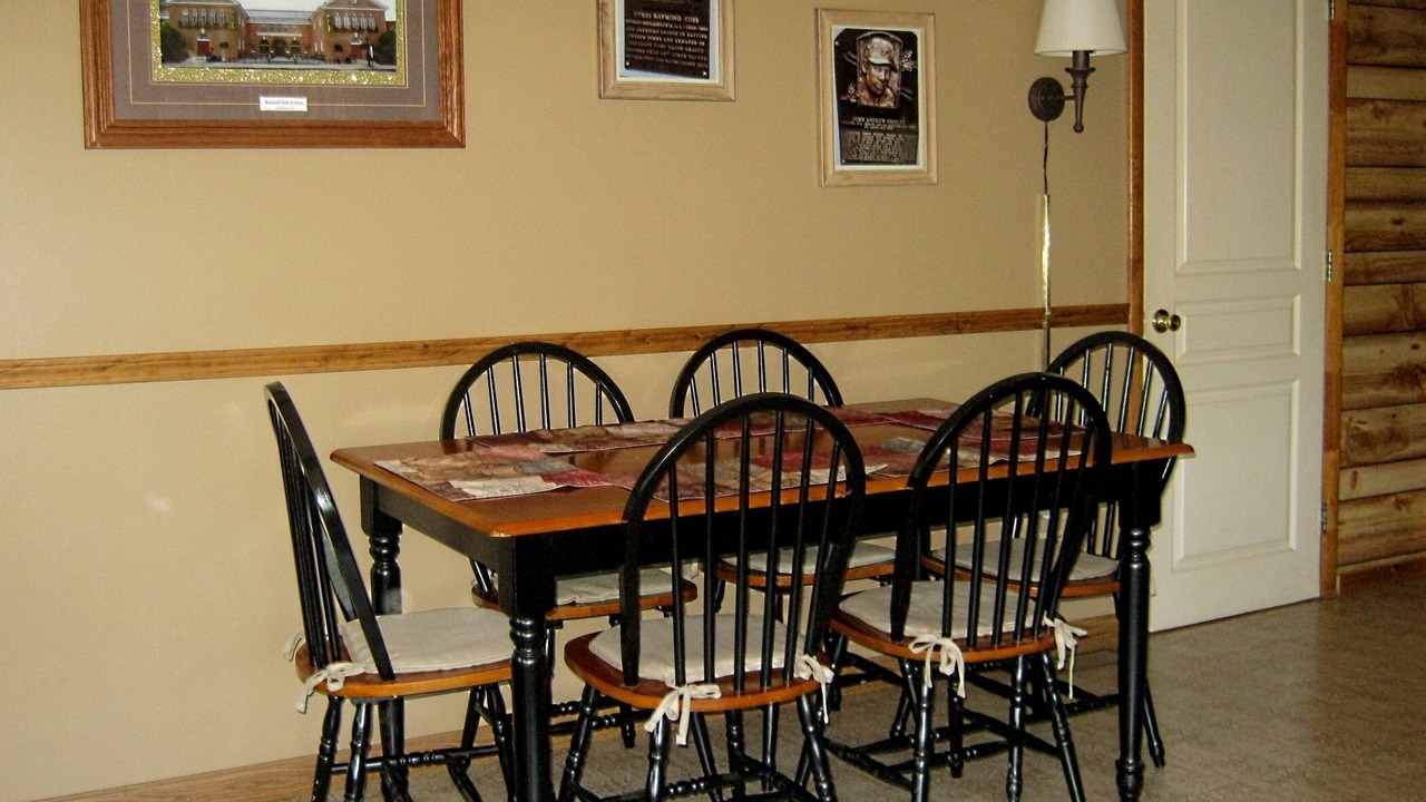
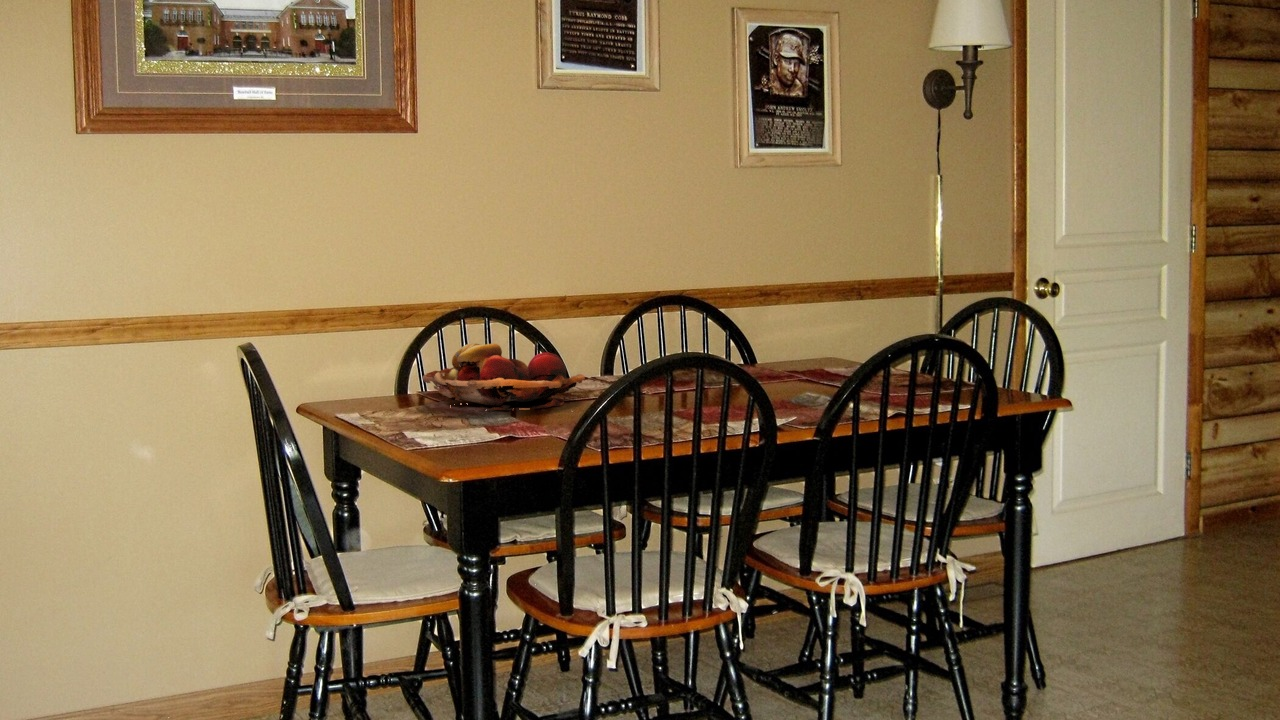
+ fruit basket [422,343,586,411]
